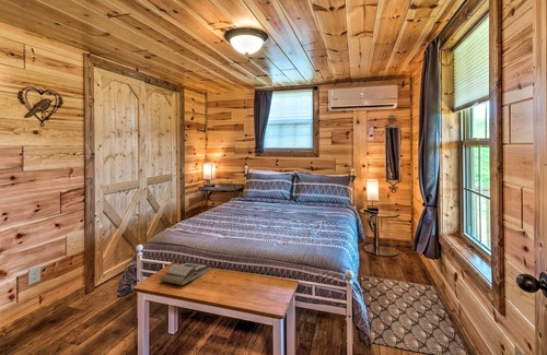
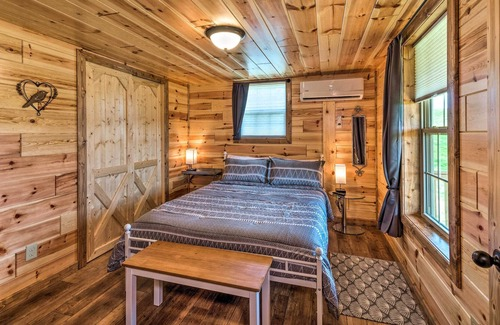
- book [159,262,212,286]
